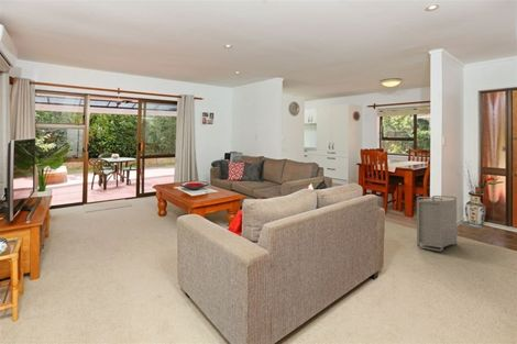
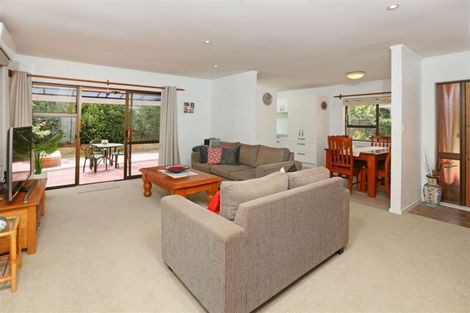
- storage bin [416,195,458,252]
